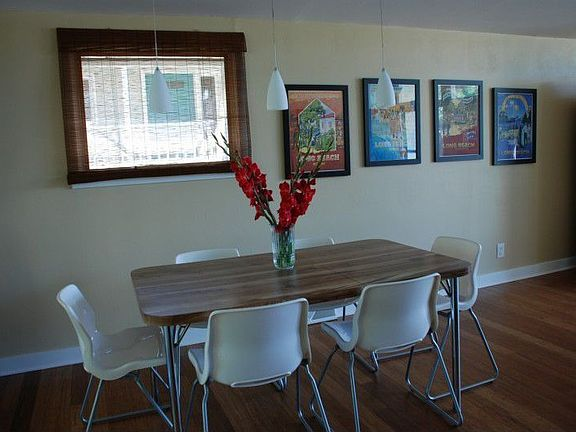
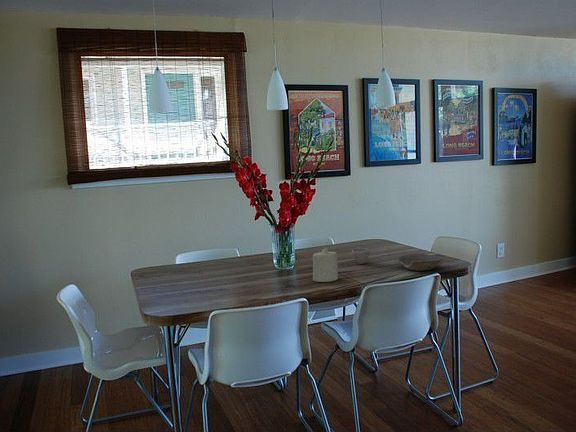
+ bowl [396,253,443,272]
+ cup [351,247,371,265]
+ candle [312,247,339,283]
